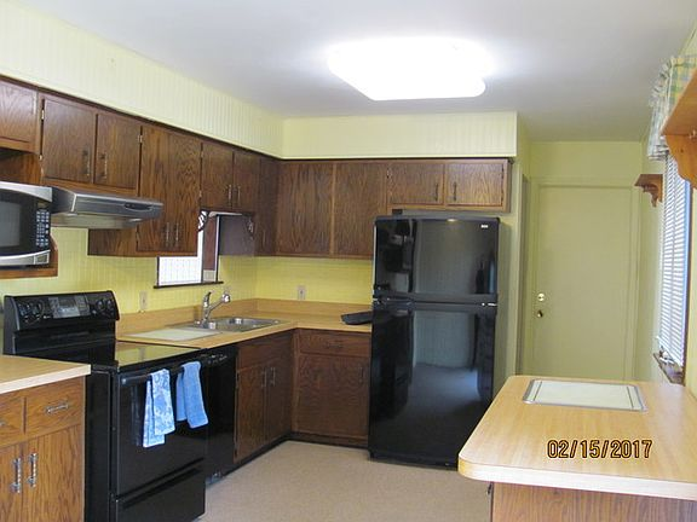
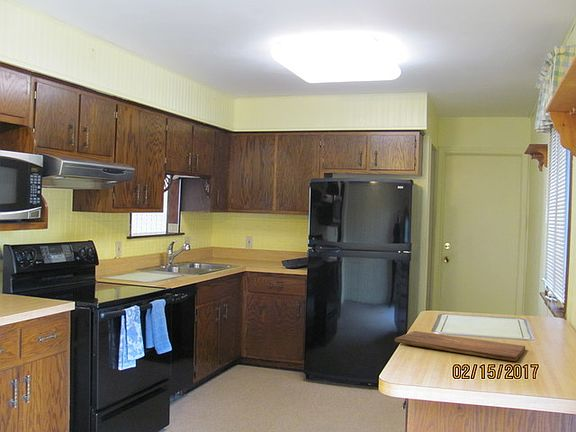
+ cutting board [394,330,526,362]
